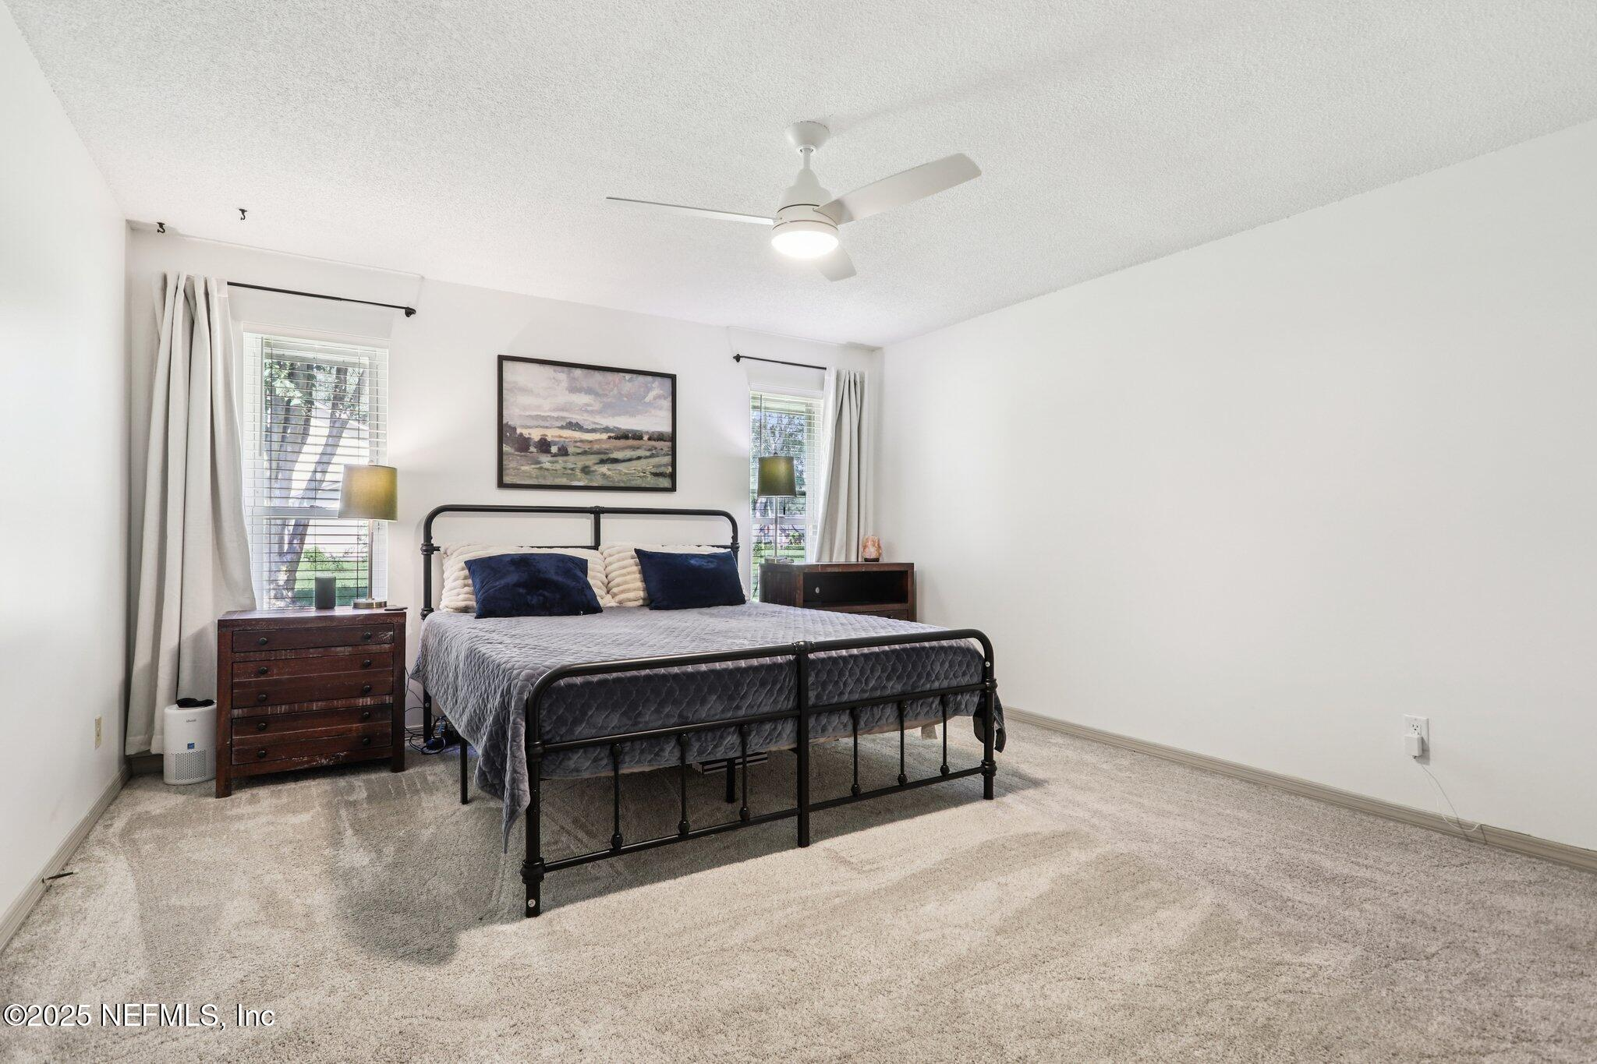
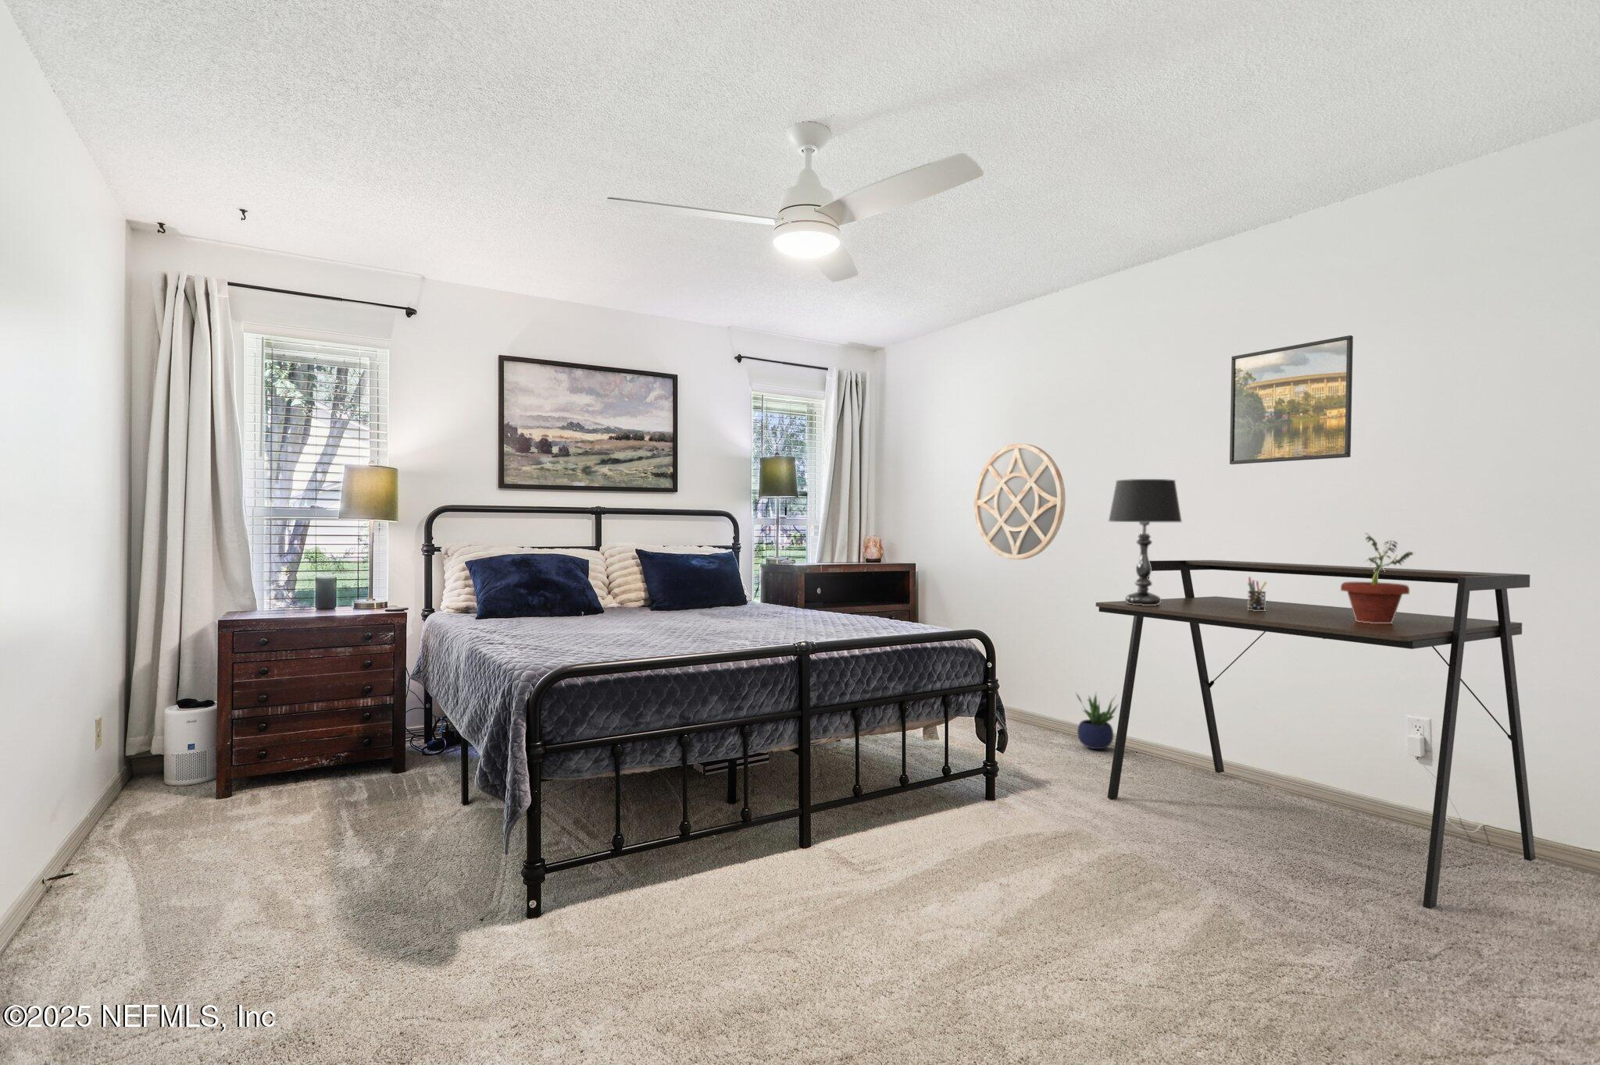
+ potted plant [1339,532,1414,623]
+ potted plant [1074,692,1121,750]
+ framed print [1229,335,1354,465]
+ pen holder [1247,576,1268,611]
+ desk [1096,560,1537,909]
+ table lamp [1108,478,1182,605]
+ home mirror [973,443,1066,560]
